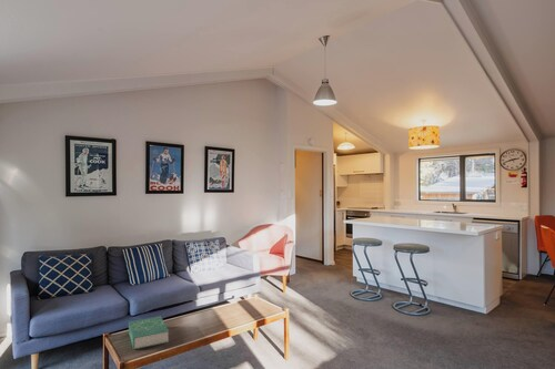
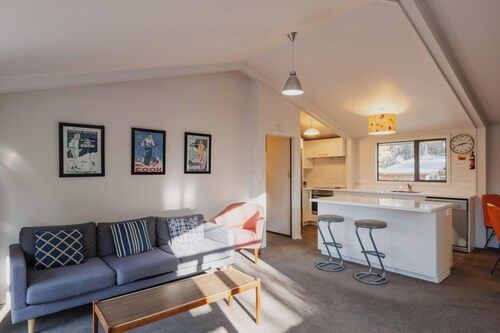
- book [128,315,170,350]
